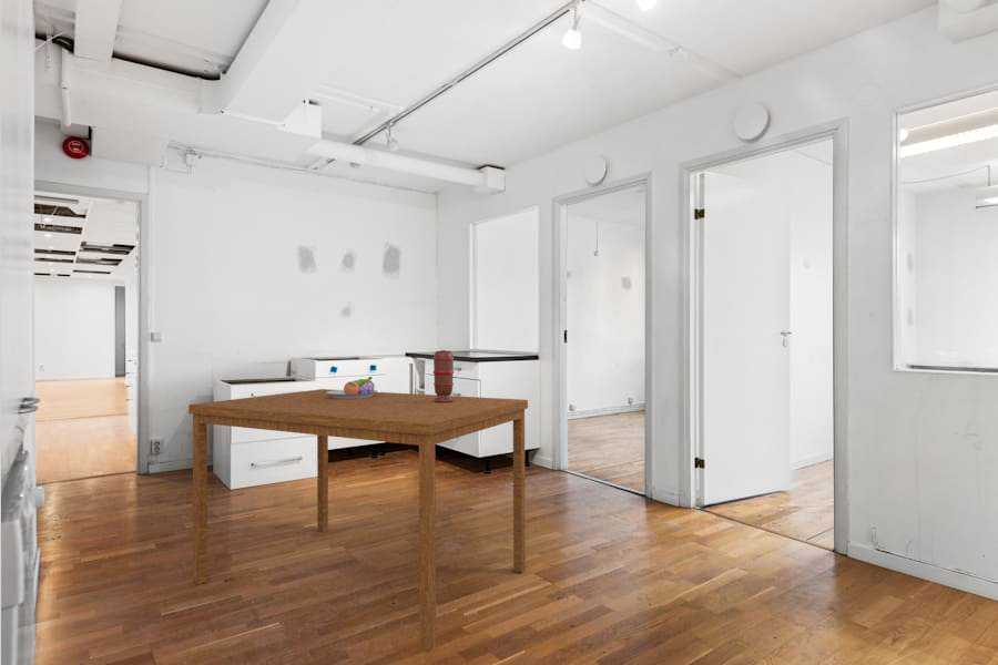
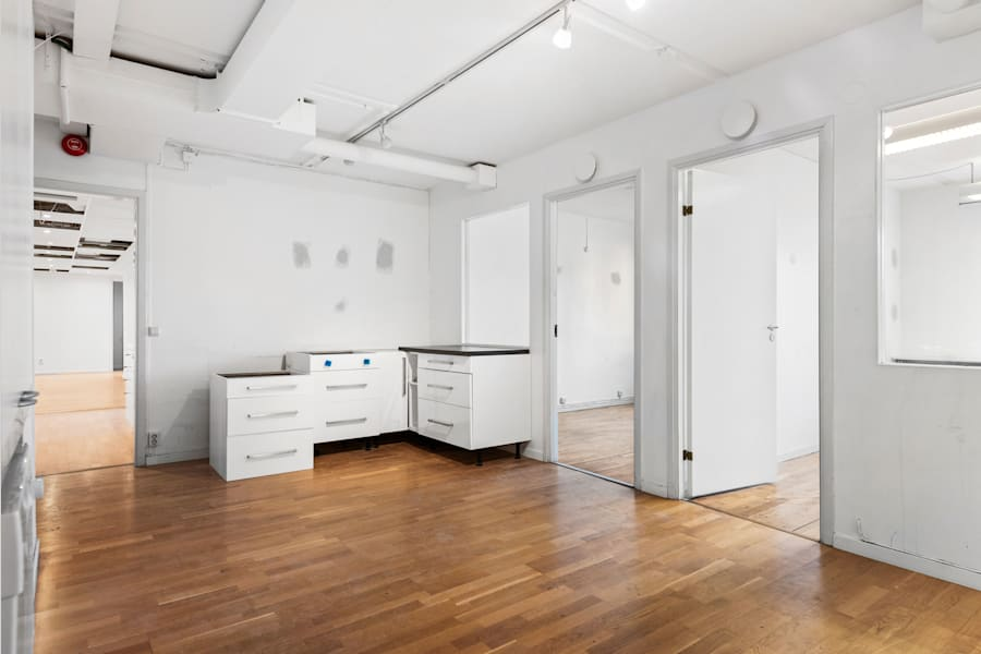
- spice grinder [432,349,455,402]
- fruit bowl [327,376,378,399]
- dining table [187,388,529,654]
